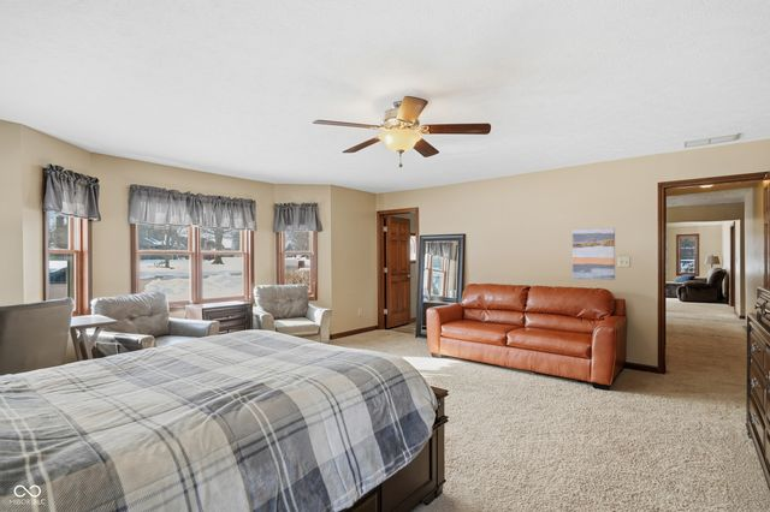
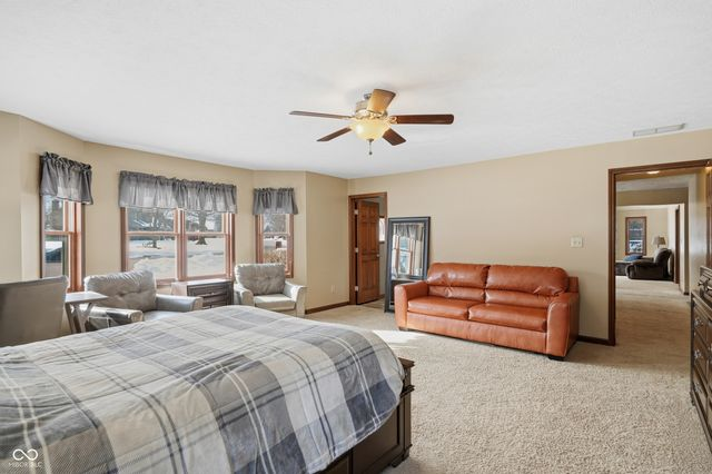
- wall art [571,227,616,281]
